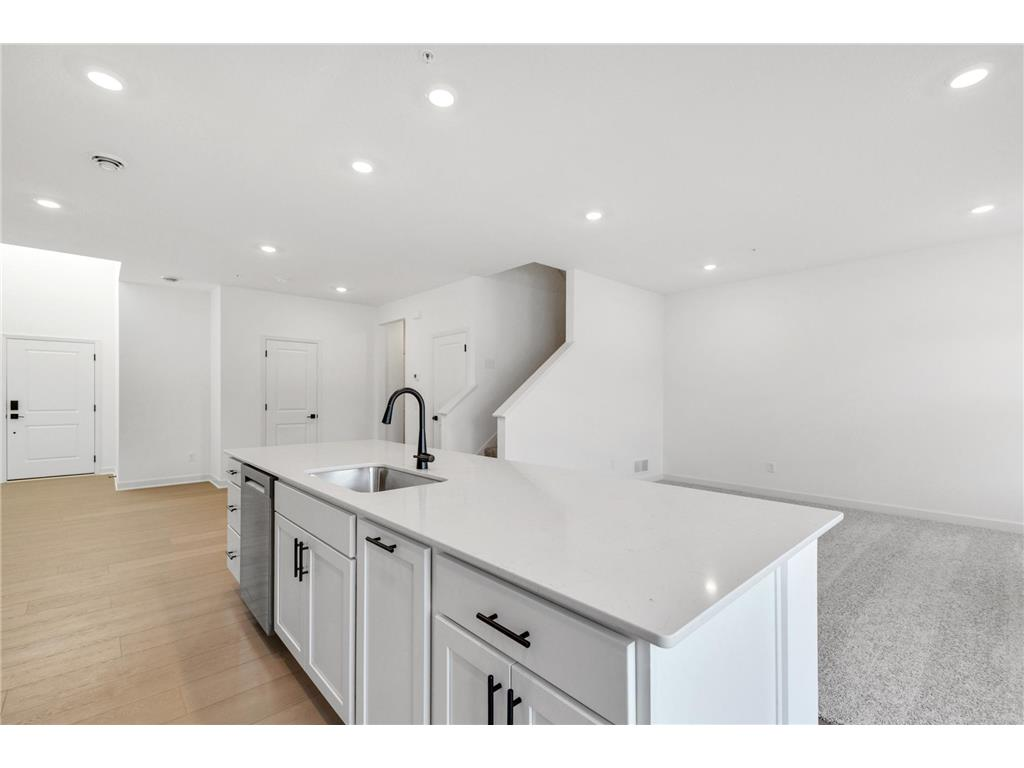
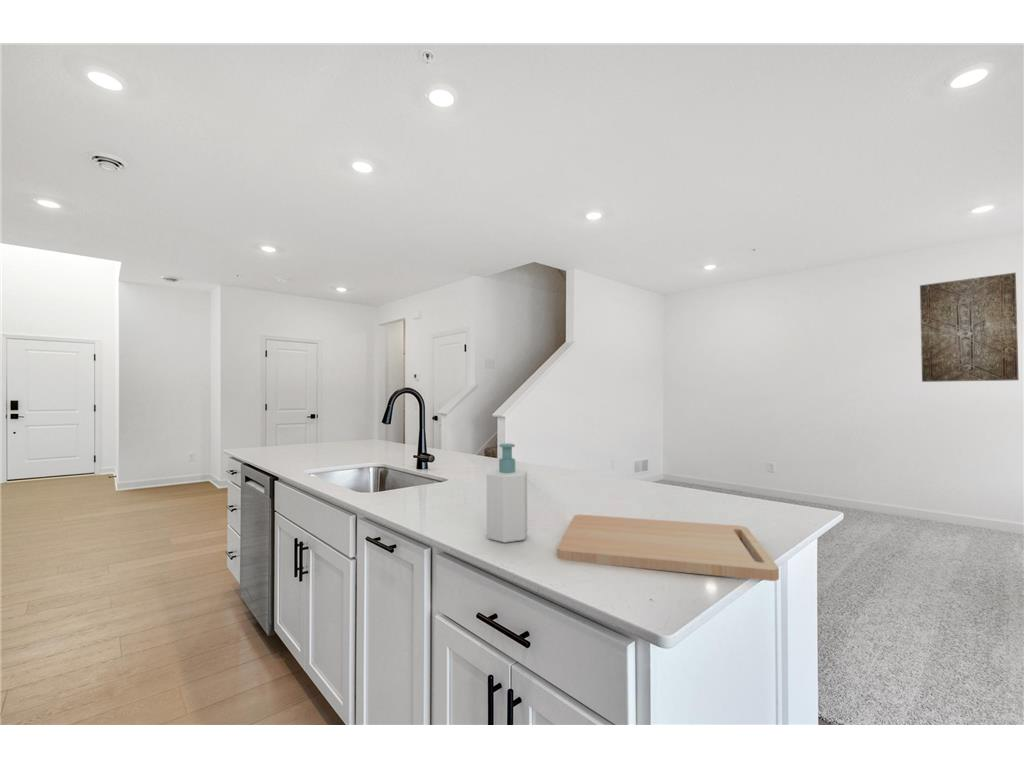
+ cutting board [556,514,780,582]
+ wall art [919,272,1020,383]
+ soap bottle [486,442,528,544]
